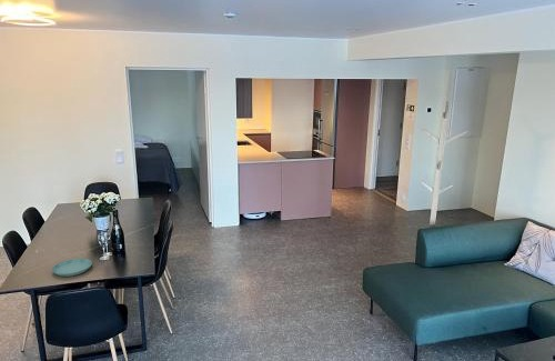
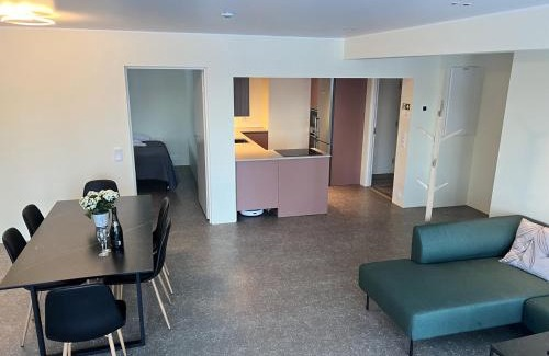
- saucer [51,258,93,278]
